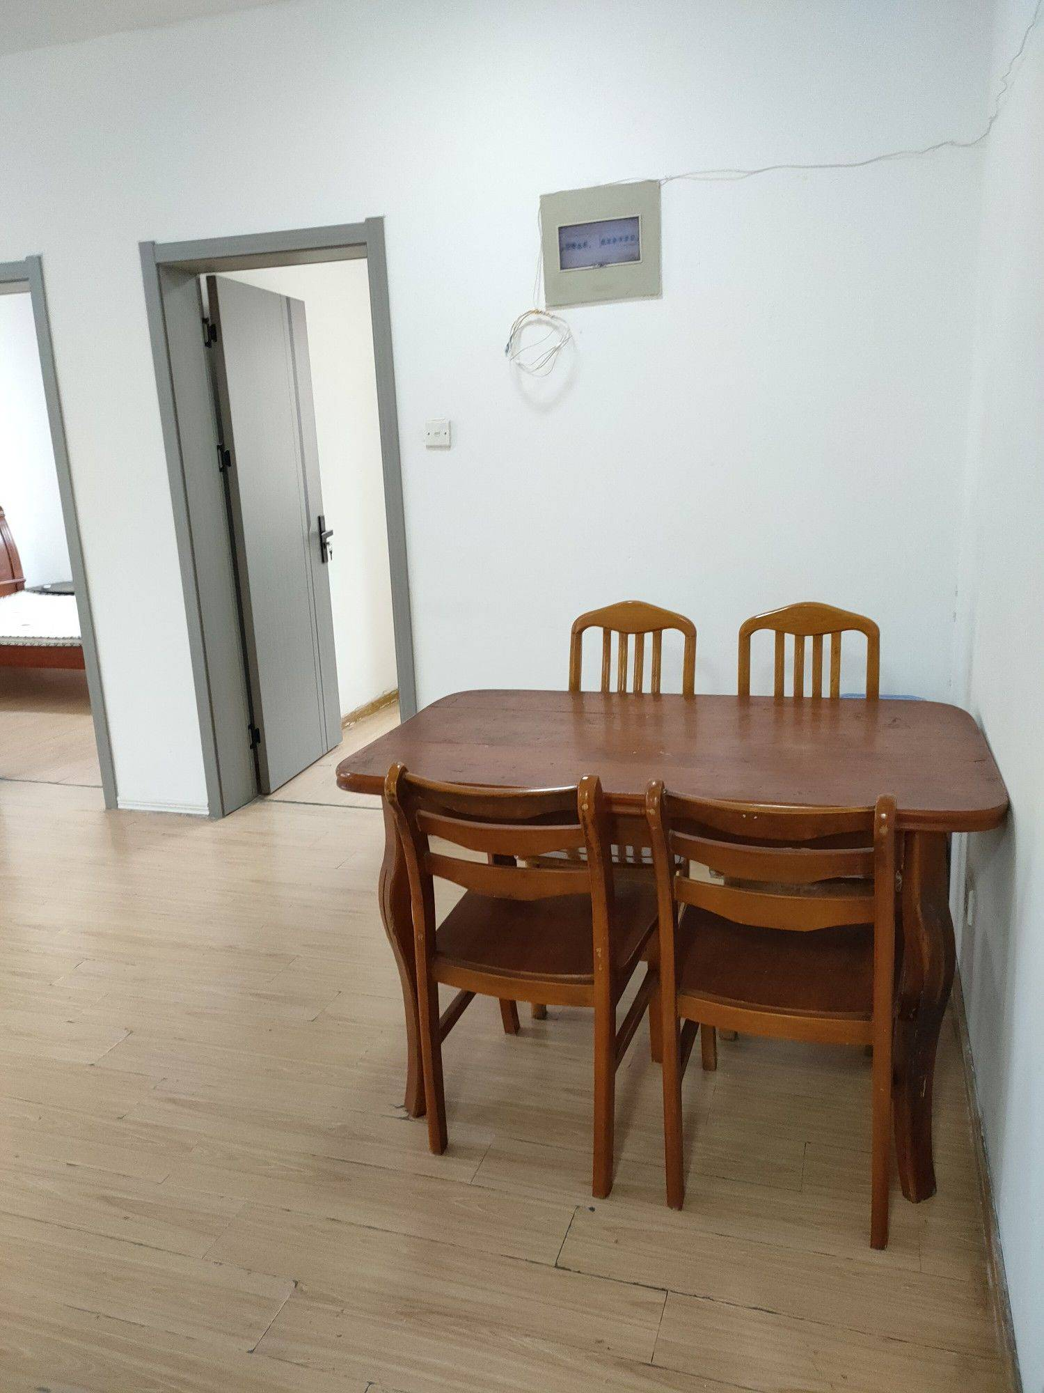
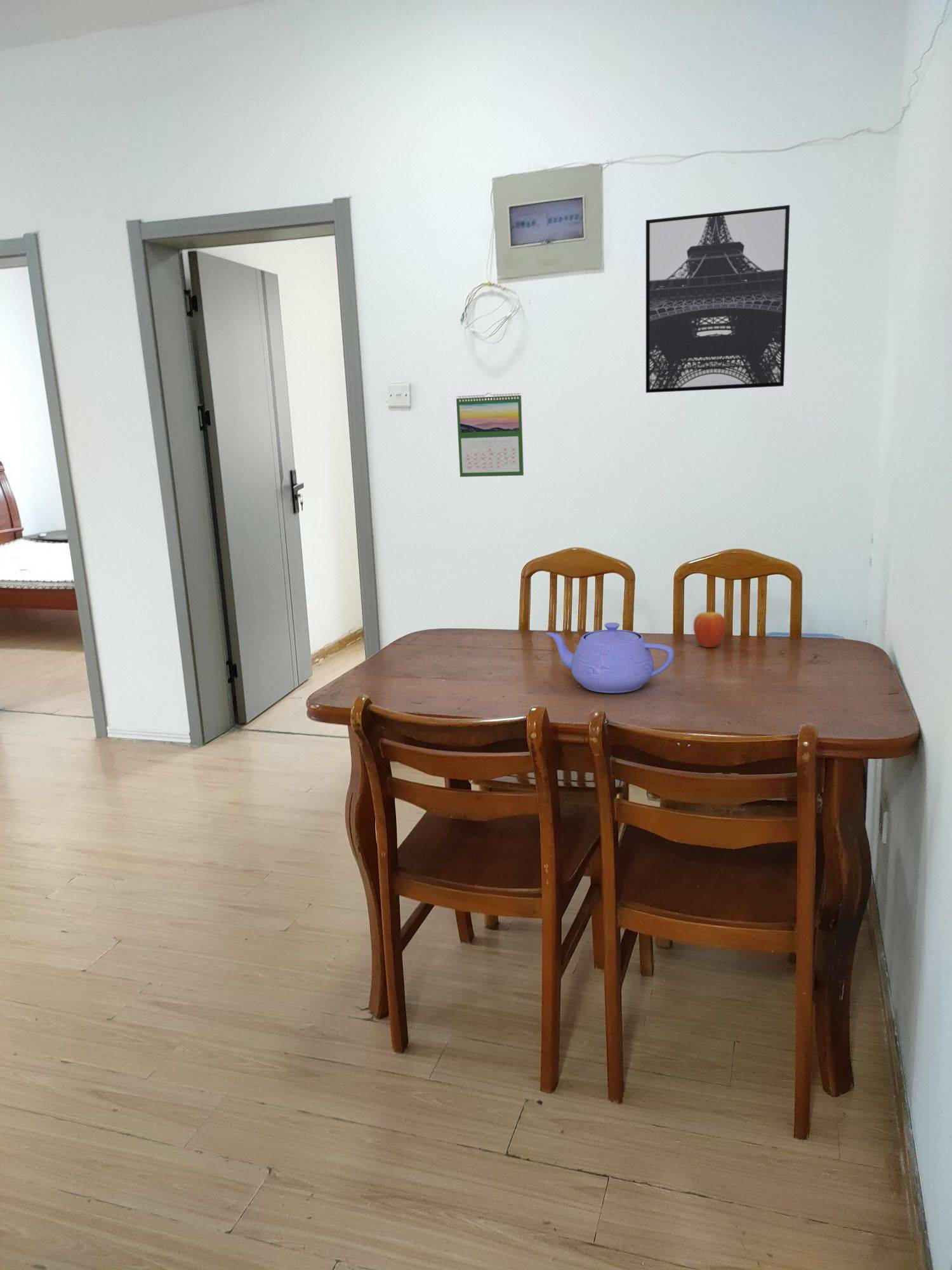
+ teapot [545,622,675,693]
+ calendar [456,392,524,478]
+ wall art [645,204,791,394]
+ fruit [692,609,727,648]
